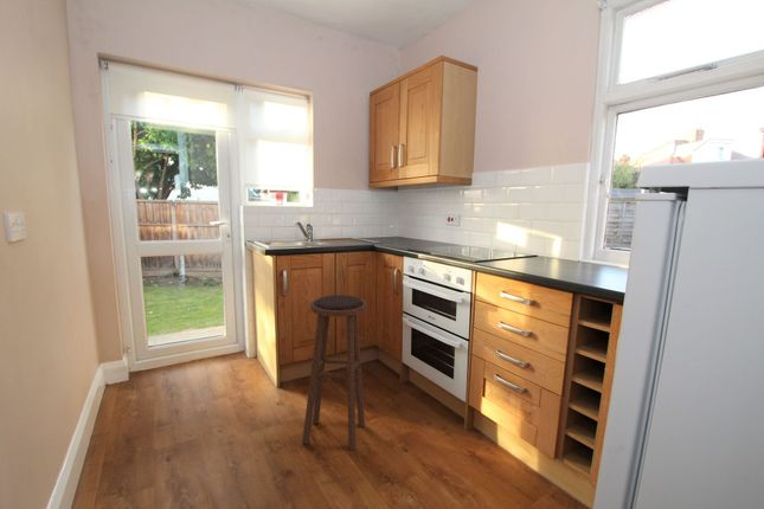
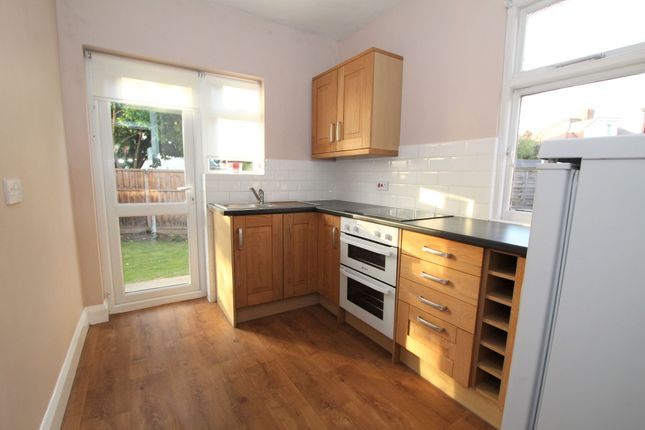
- stool [301,294,368,451]
